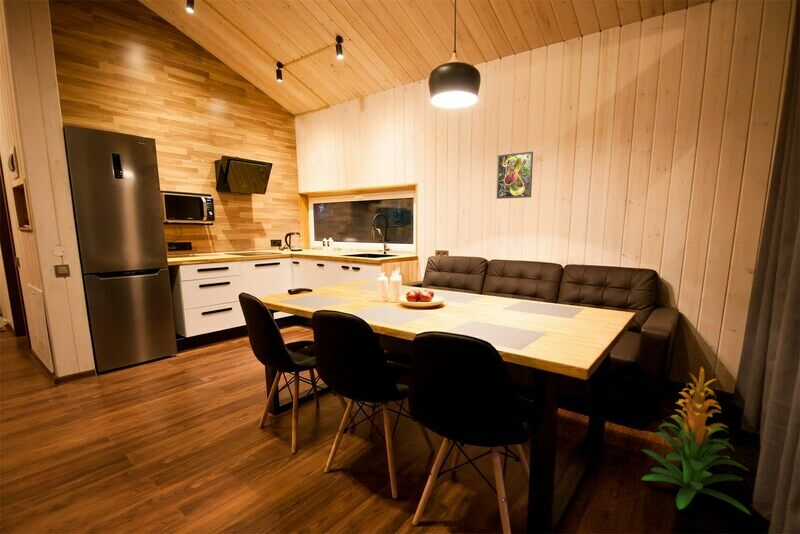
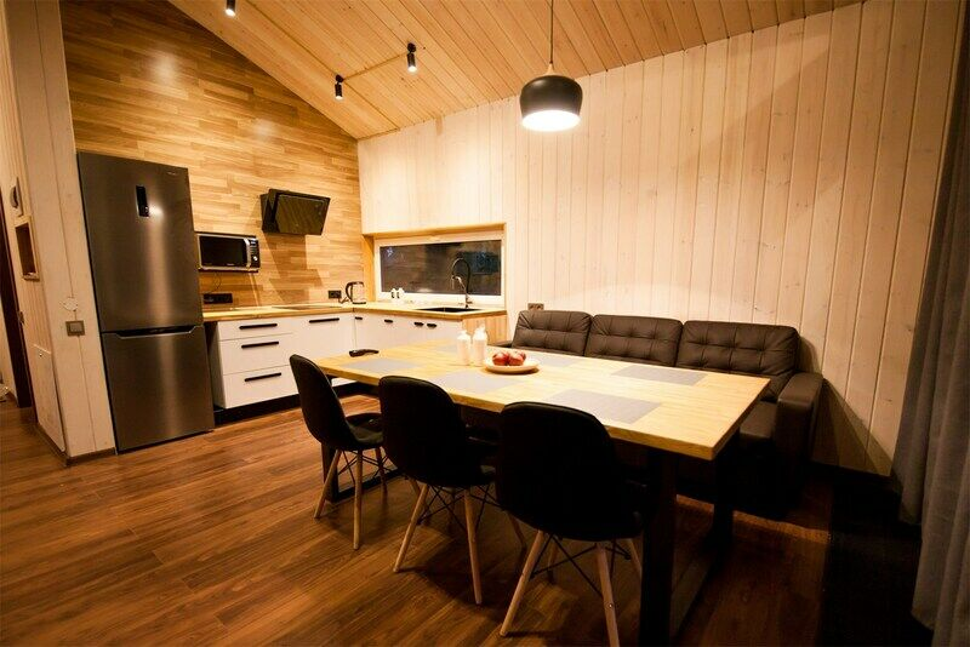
- indoor plant [641,366,752,516]
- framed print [496,151,534,200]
